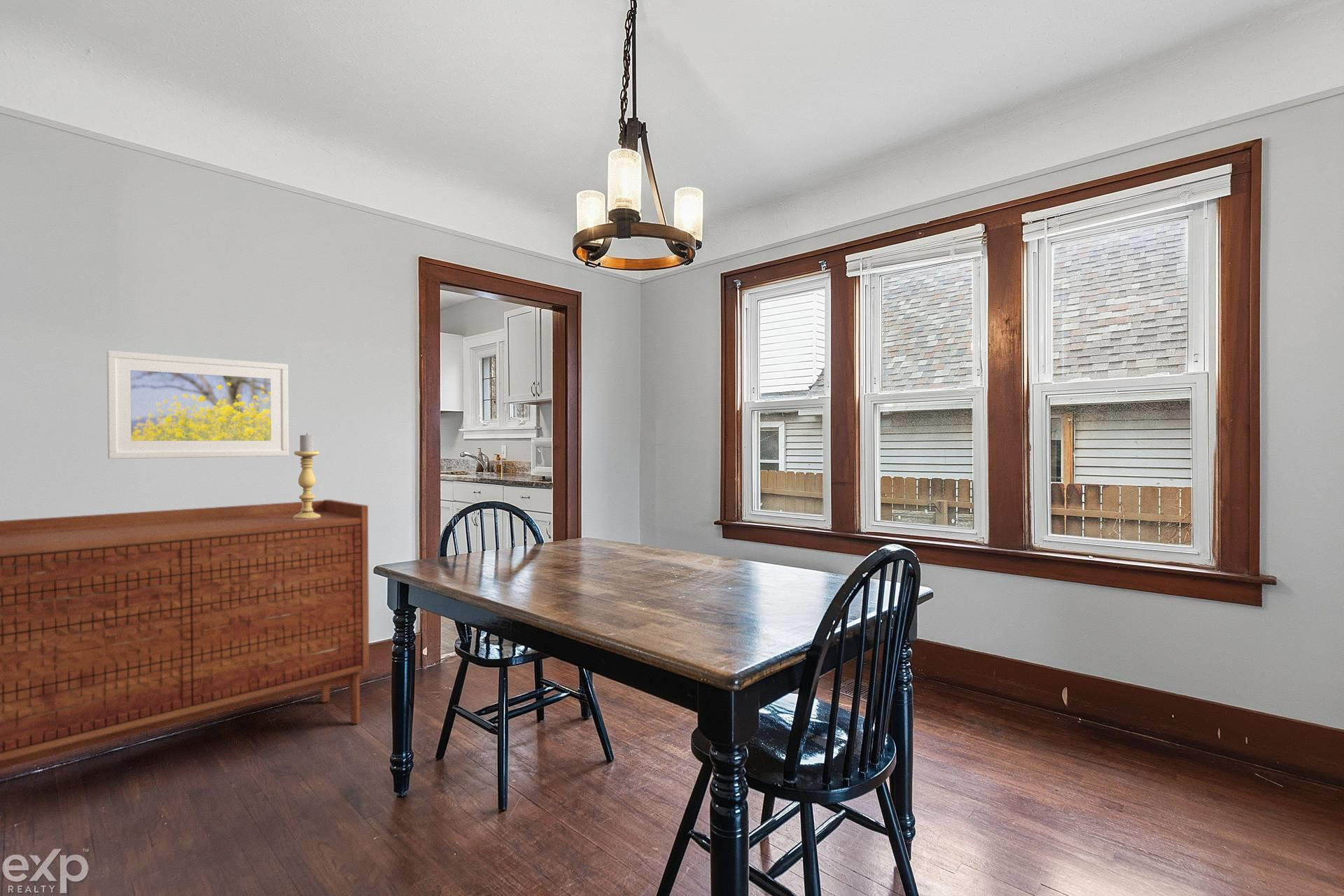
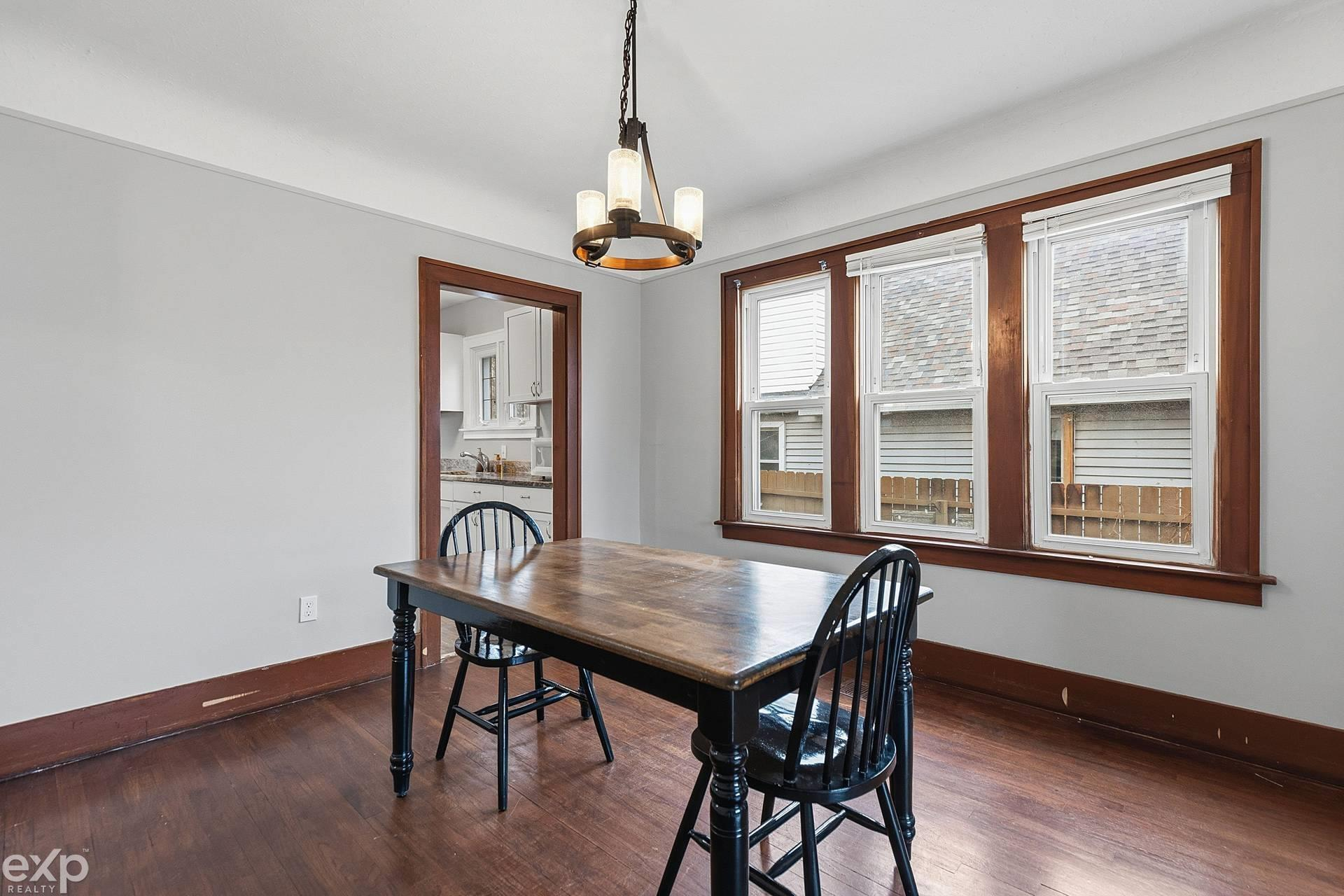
- candle holder [293,433,321,519]
- sideboard [0,498,370,770]
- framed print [106,350,289,459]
